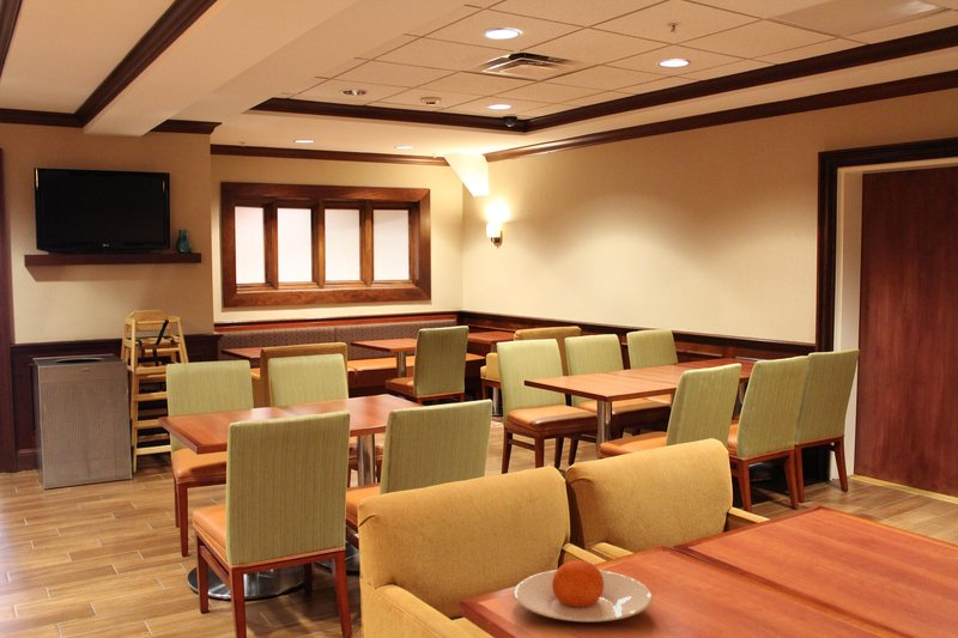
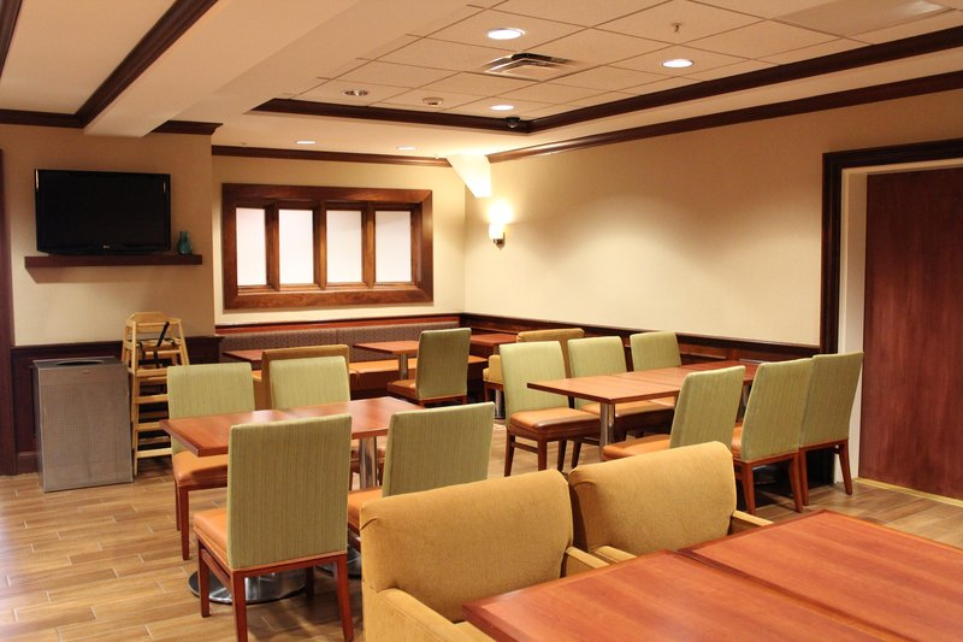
- plate [514,560,653,622]
